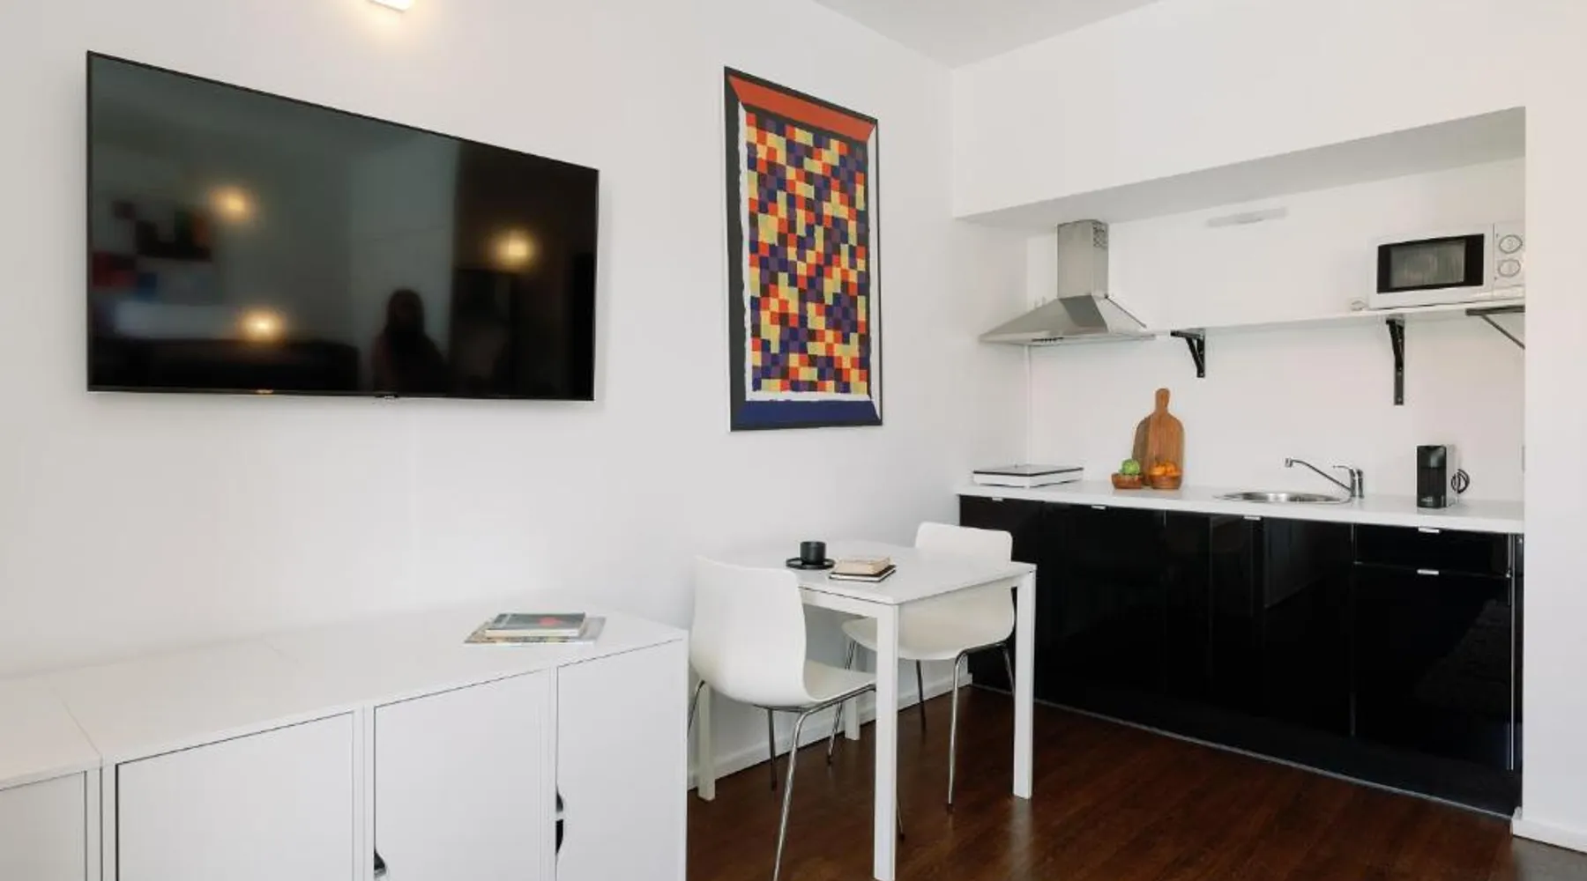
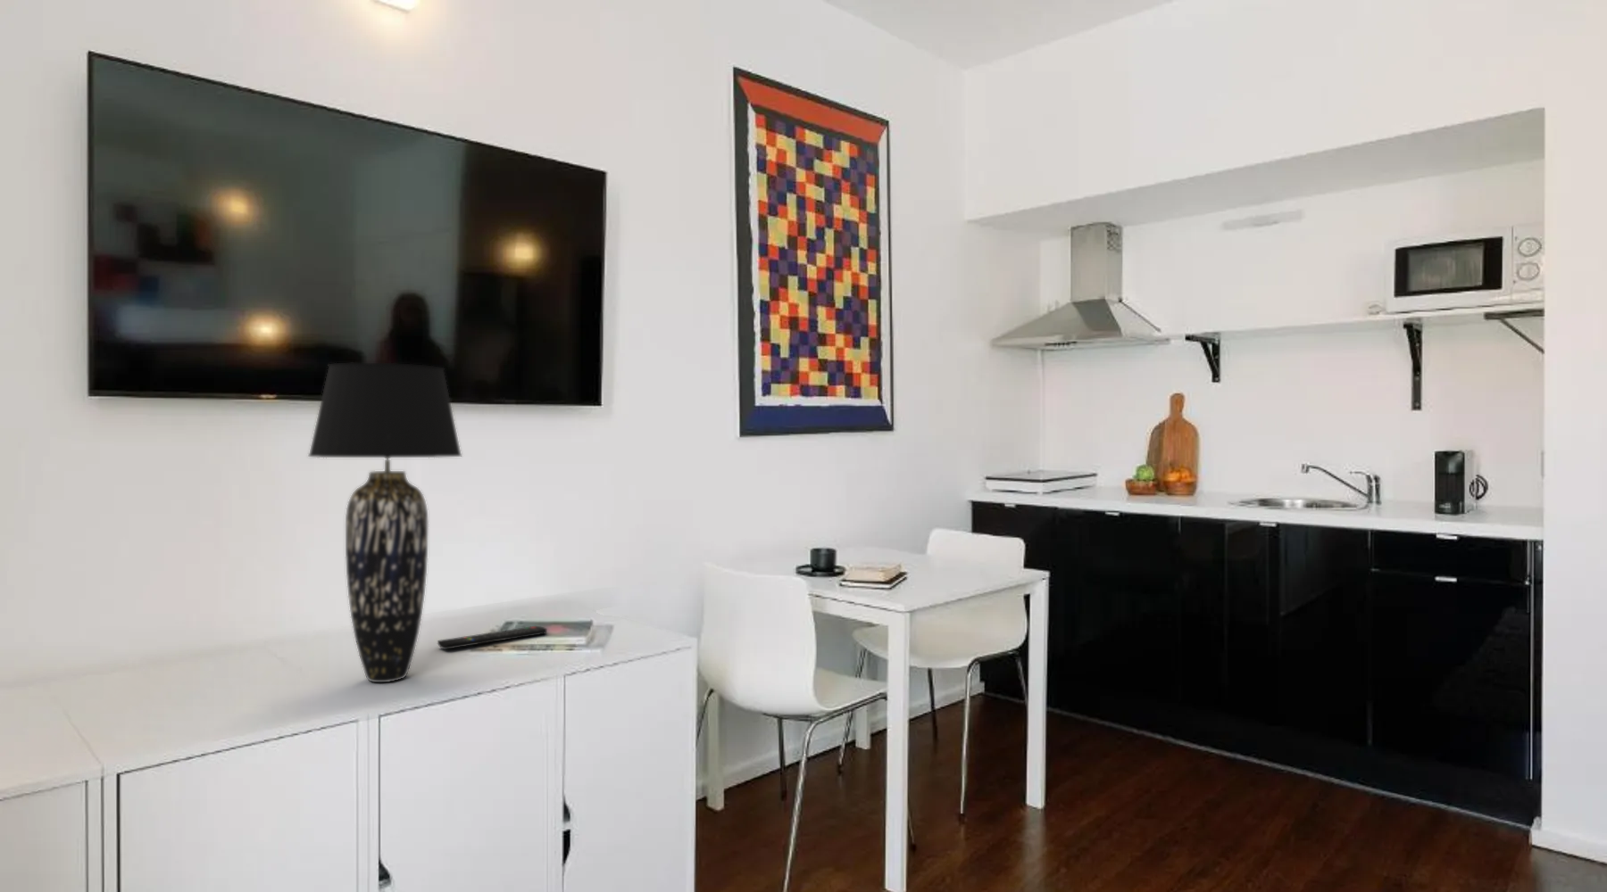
+ table lamp [307,363,464,683]
+ remote control [436,625,547,650]
